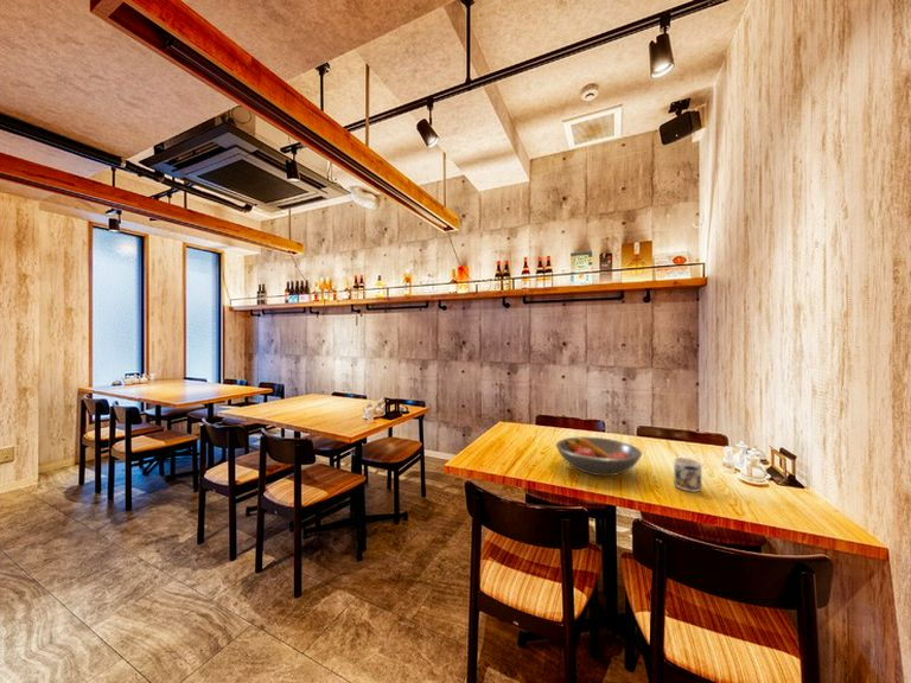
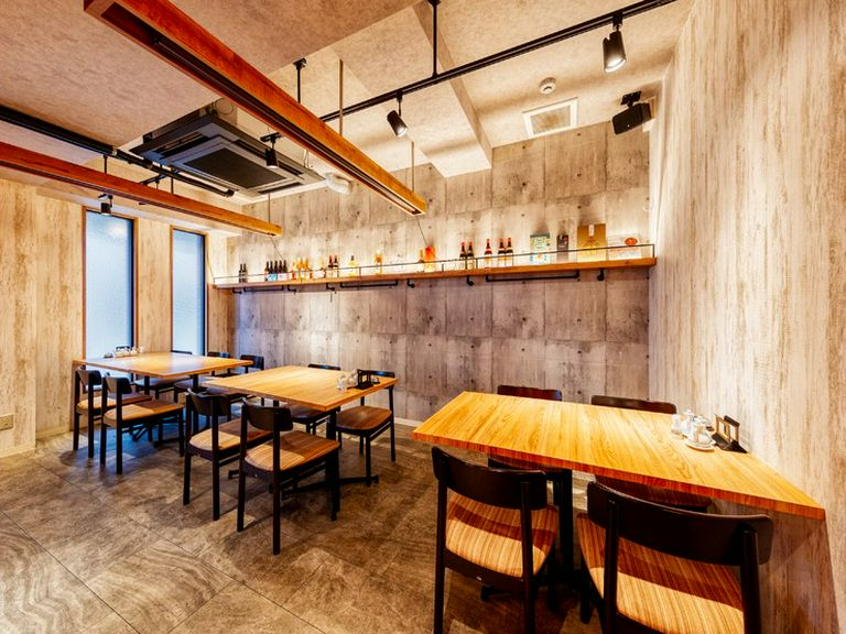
- mug [673,457,702,493]
- fruit bowl [555,435,643,477]
